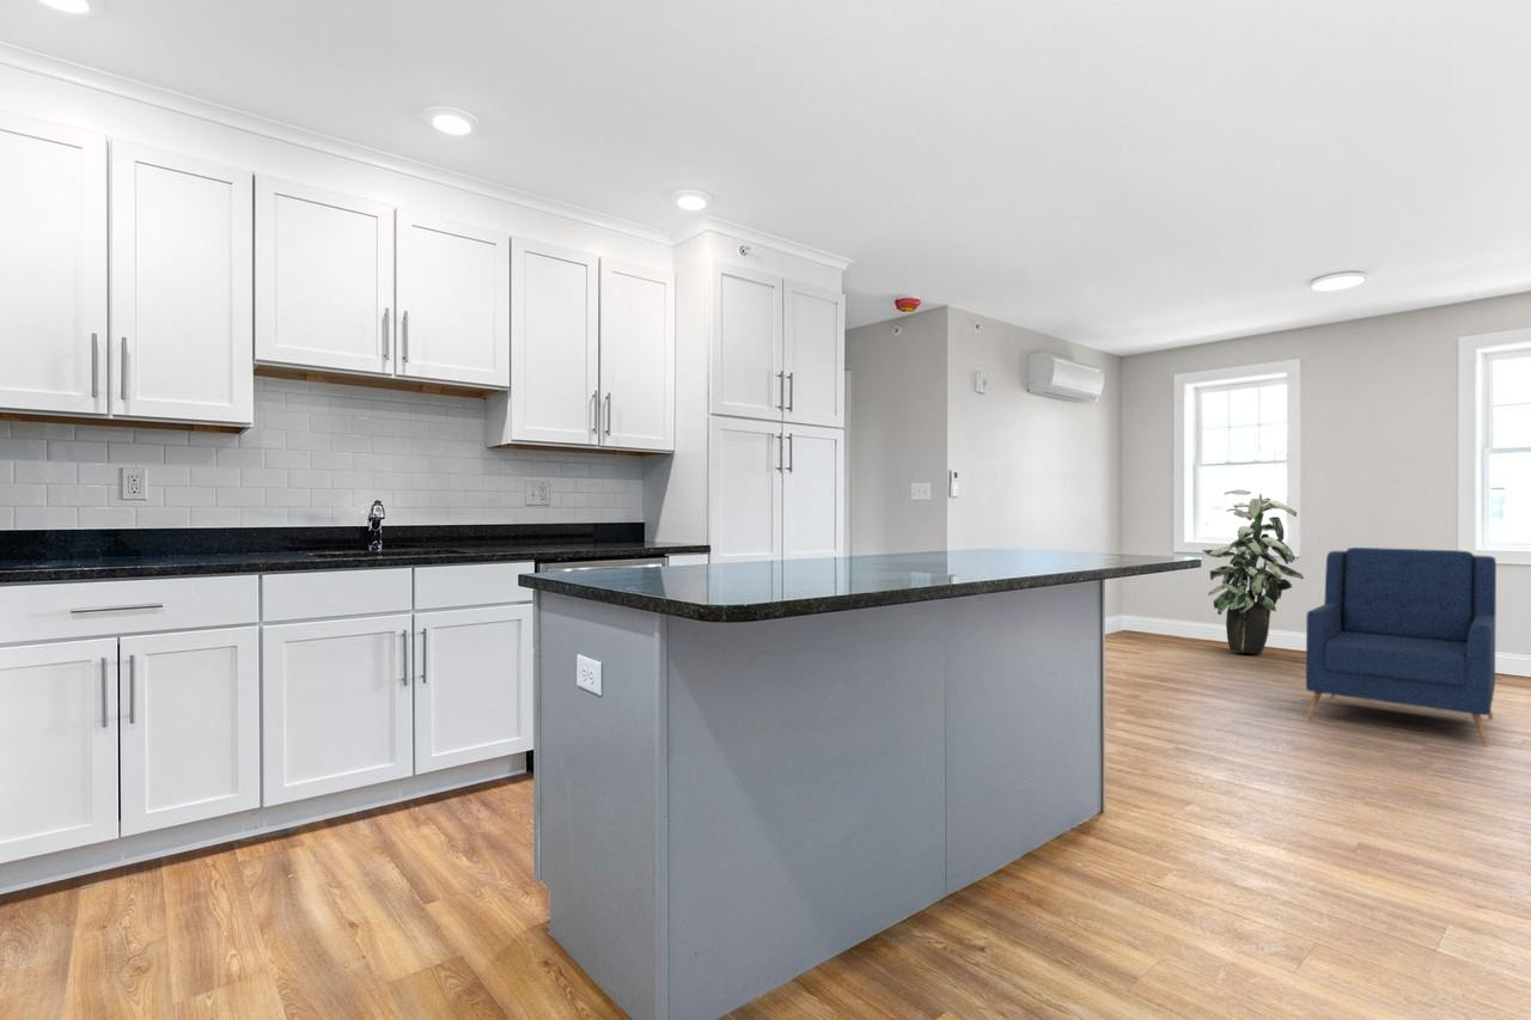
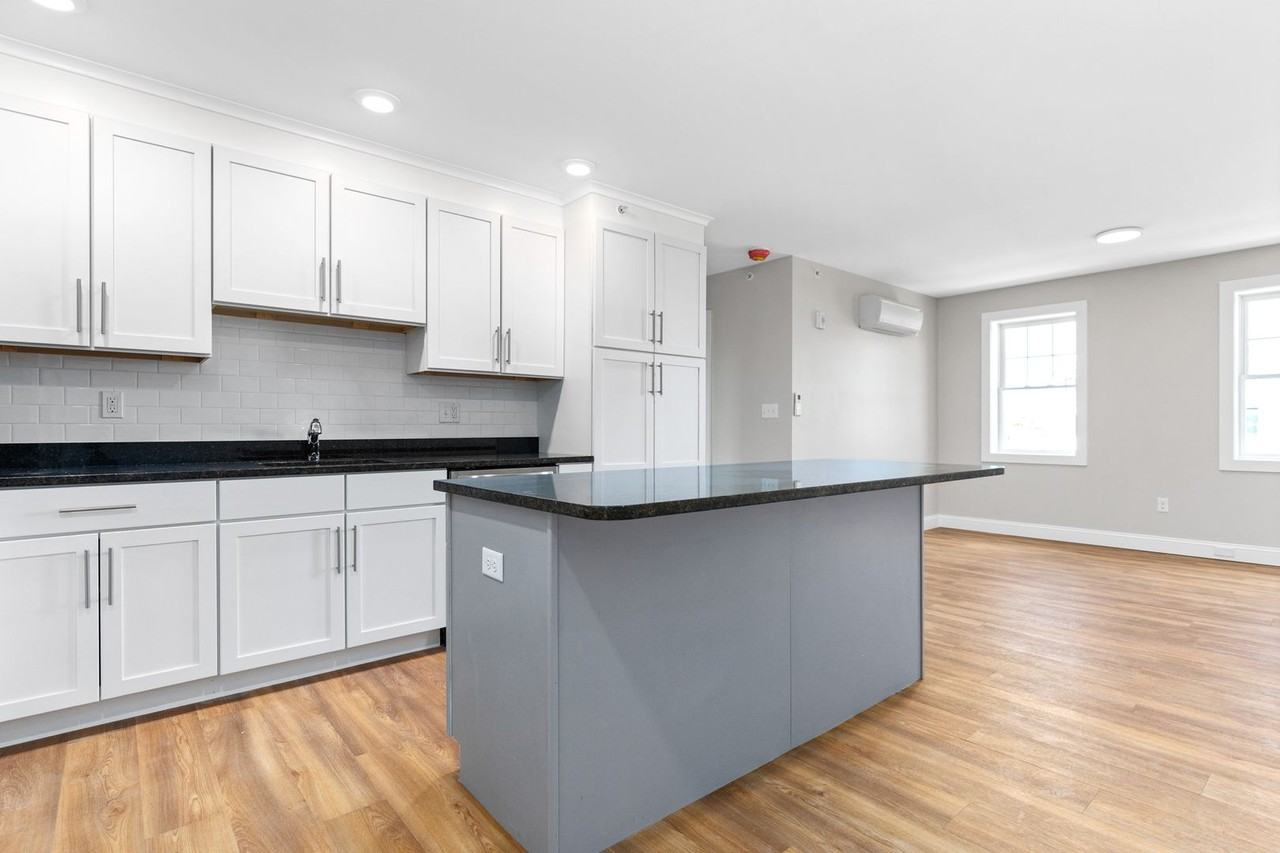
- armchair [1305,546,1498,746]
- indoor plant [1201,489,1305,655]
